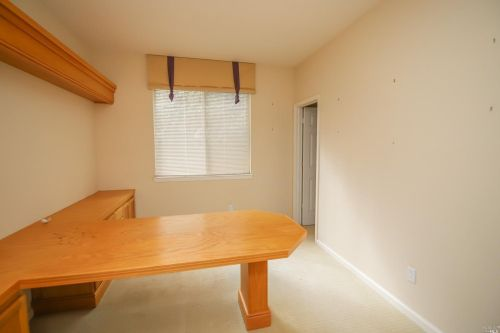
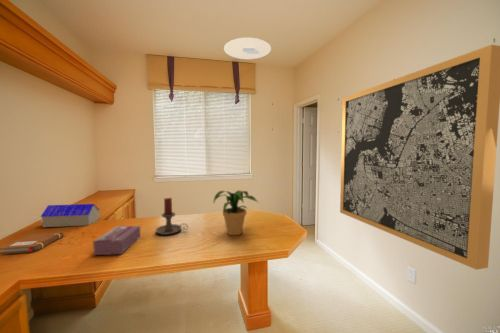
+ wall art [339,44,500,271]
+ stack of books [40,203,101,228]
+ notebook [0,231,64,255]
+ potted plant [213,189,260,236]
+ ceiling light [223,37,272,60]
+ candle holder [155,197,189,236]
+ tissue box [92,225,141,256]
